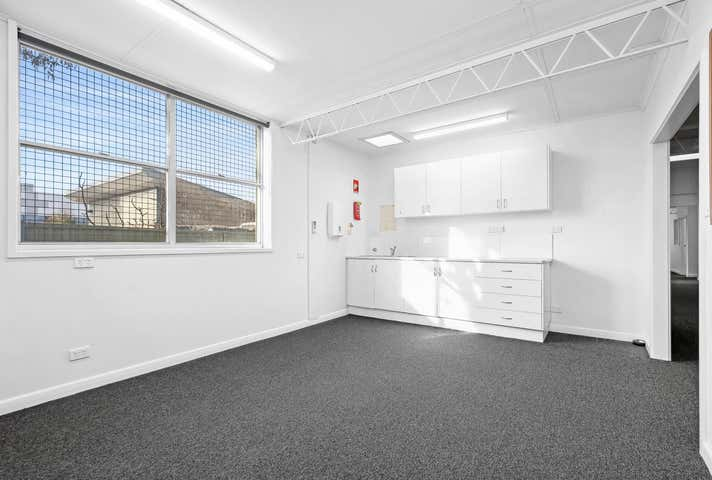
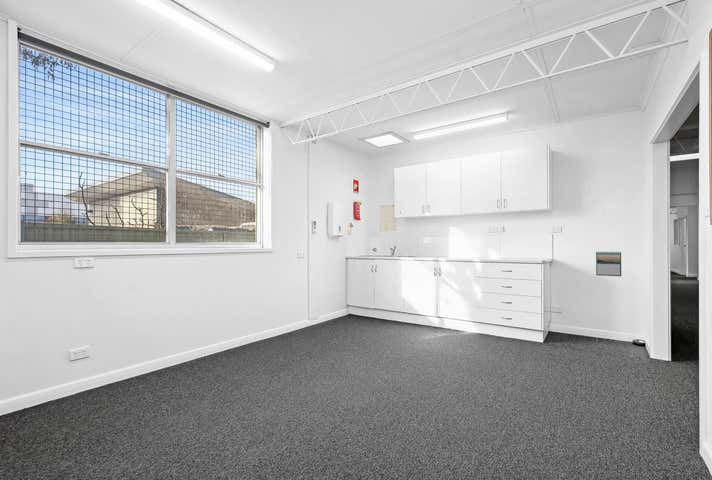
+ calendar [595,250,622,277]
